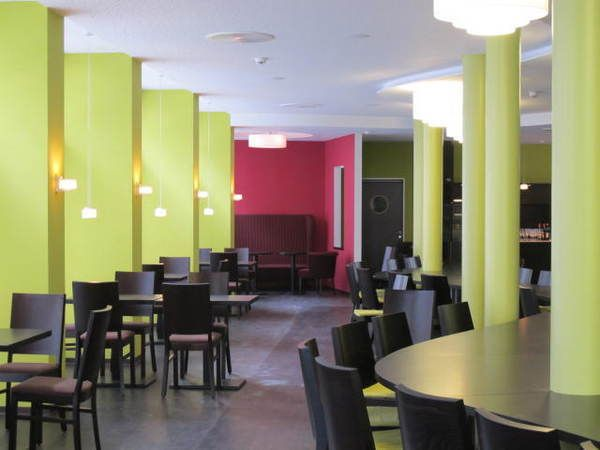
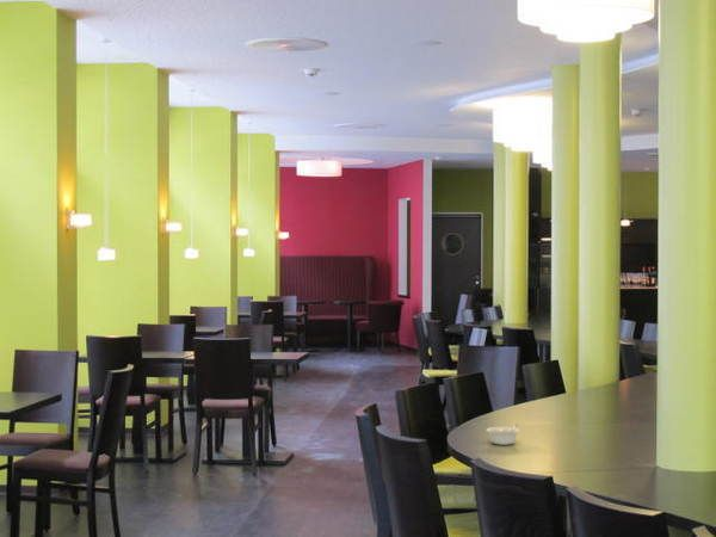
+ legume [486,424,520,446]
